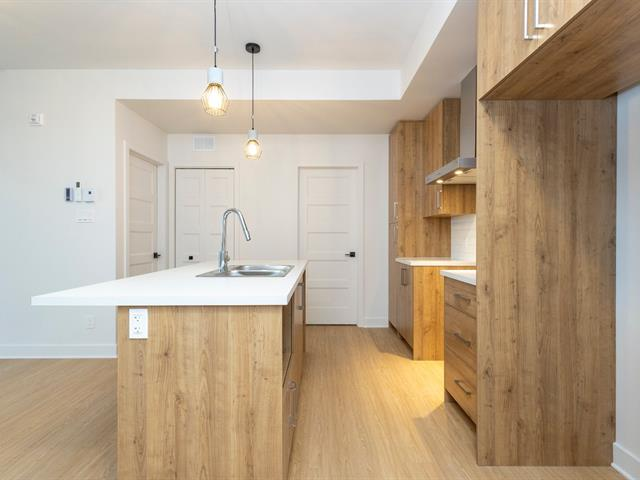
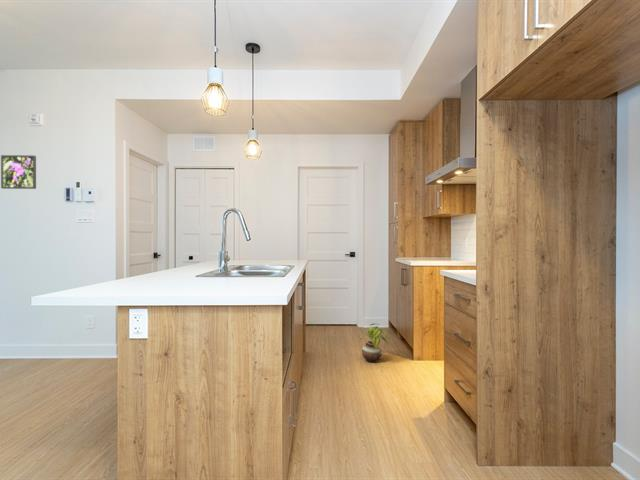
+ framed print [0,154,37,190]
+ potted plant [360,323,390,363]
